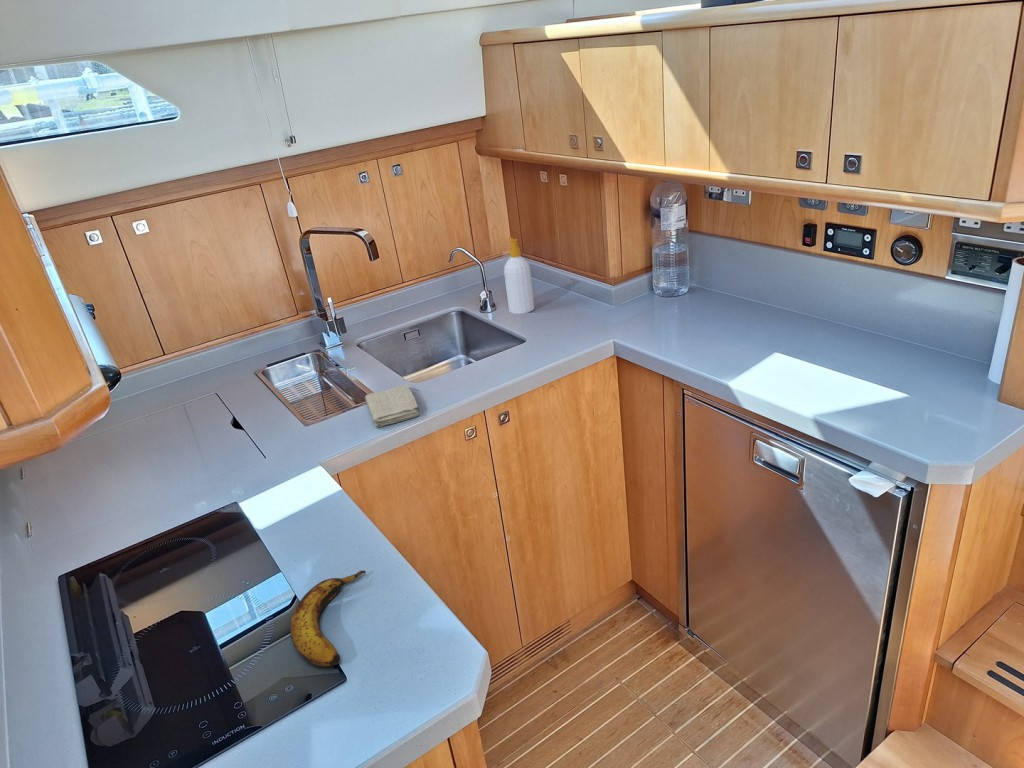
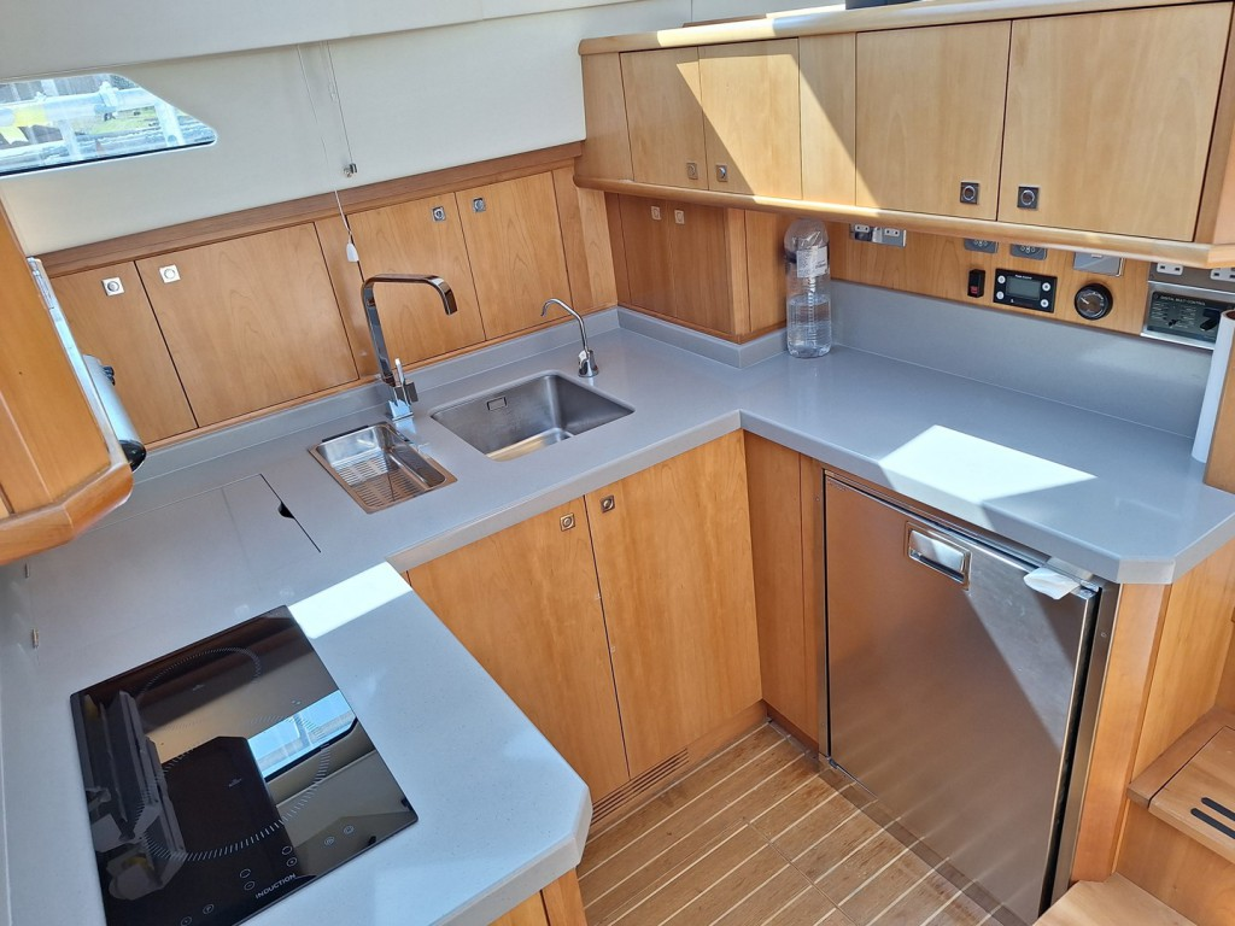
- banana [289,569,367,668]
- washcloth [364,383,420,428]
- soap bottle [503,236,535,315]
